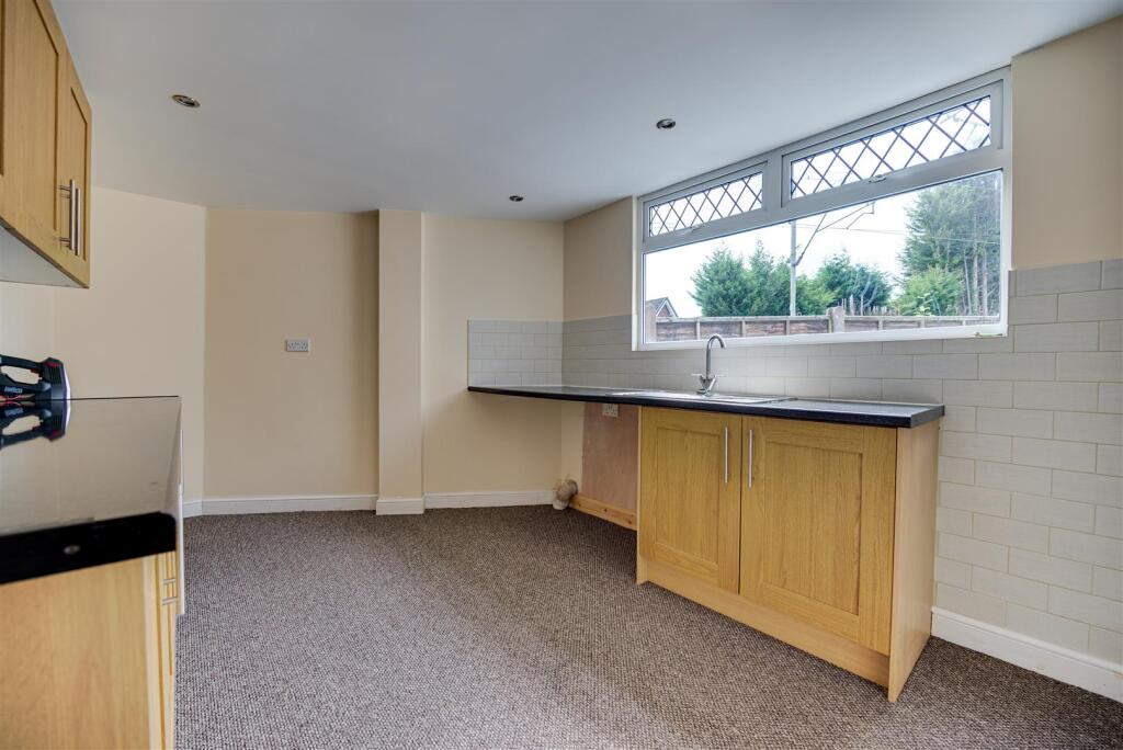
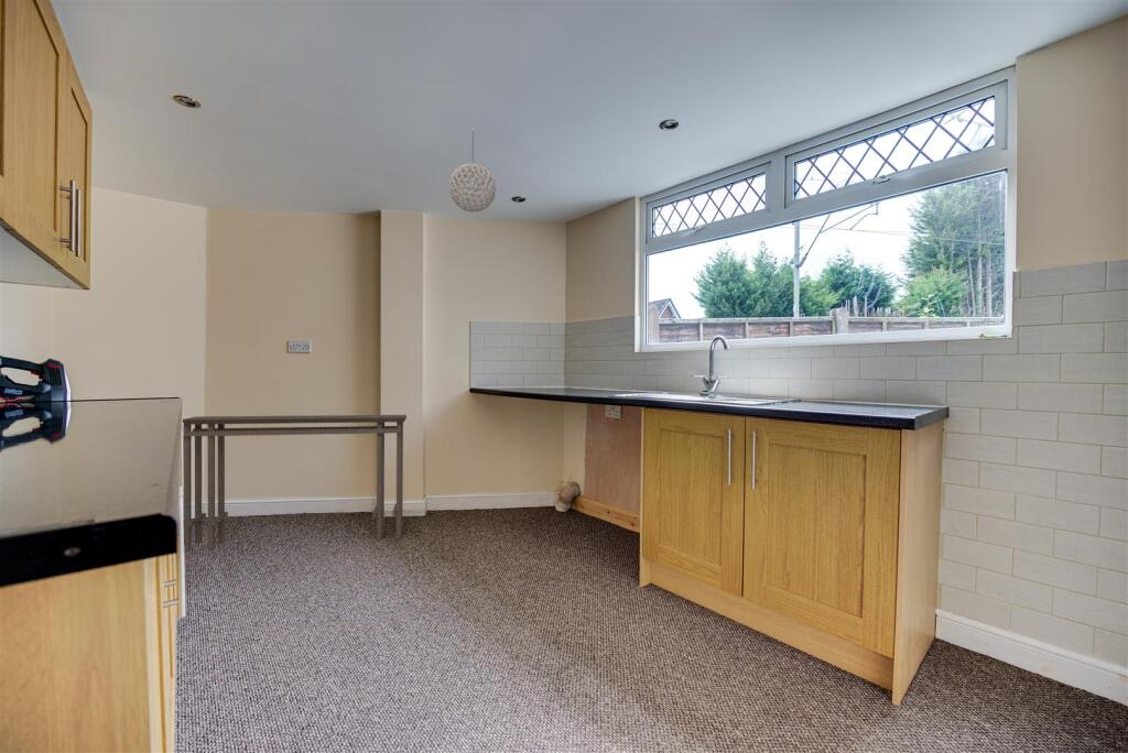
+ console table [182,414,408,553]
+ pendant light [448,127,497,214]
